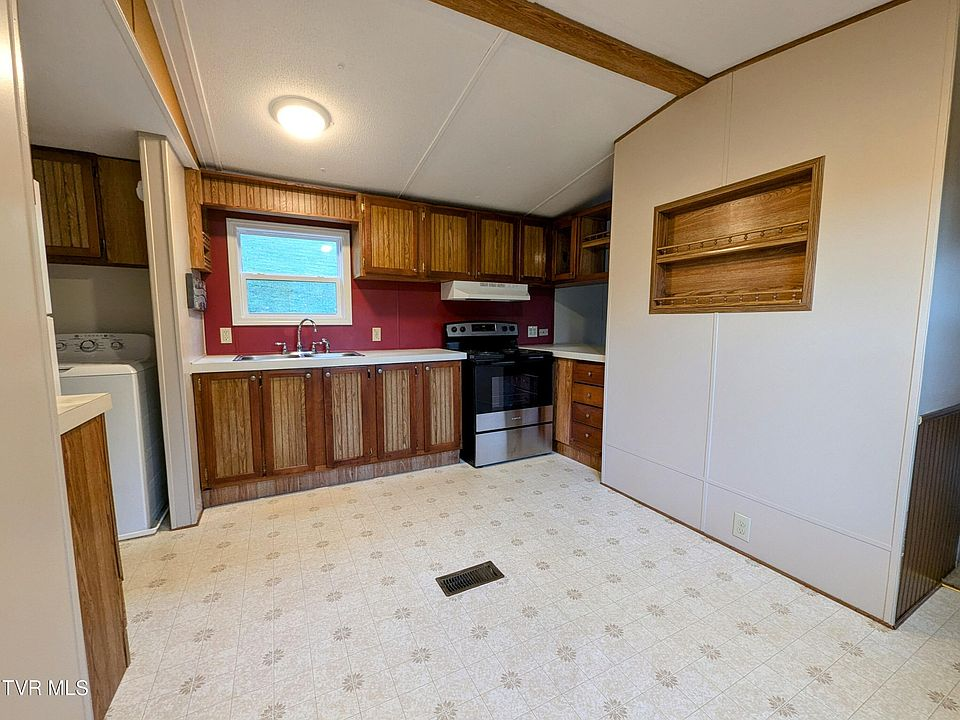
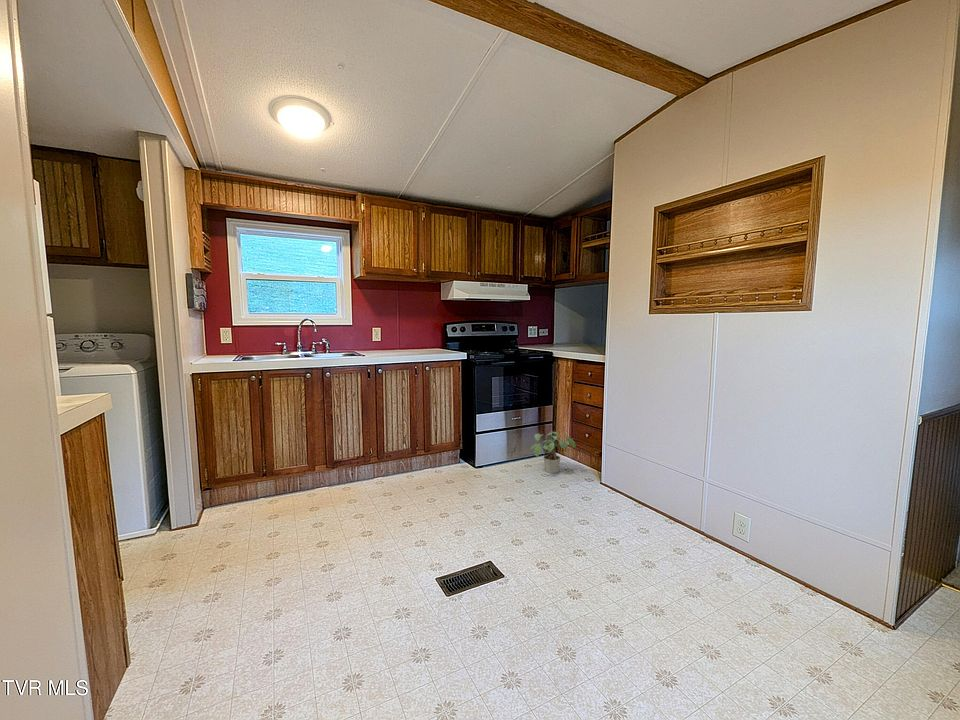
+ potted plant [529,431,577,474]
